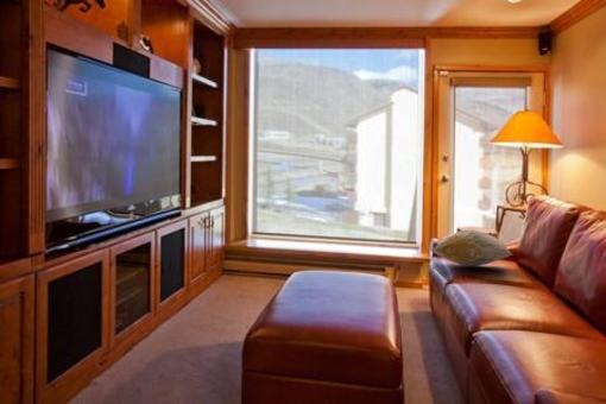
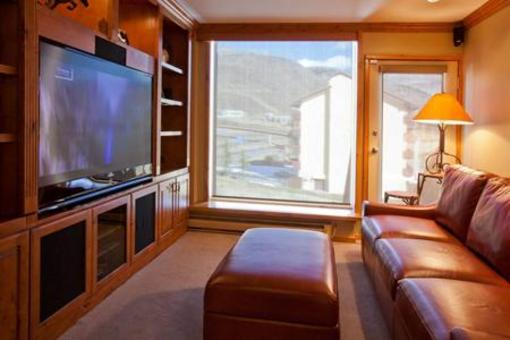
- decorative pillow [429,228,513,269]
